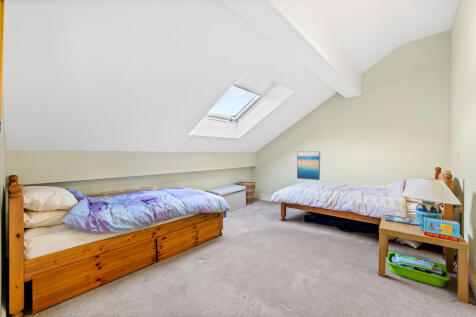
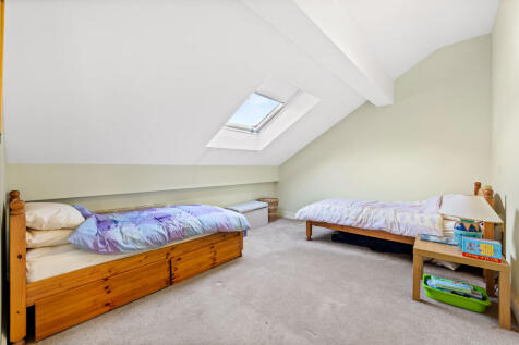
- wall art [296,150,321,181]
